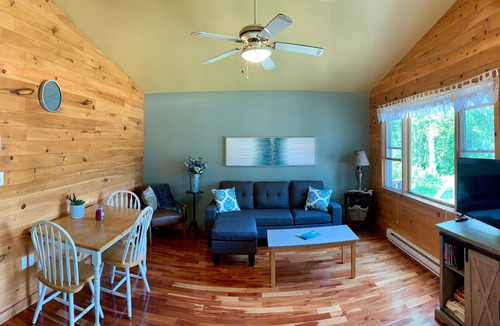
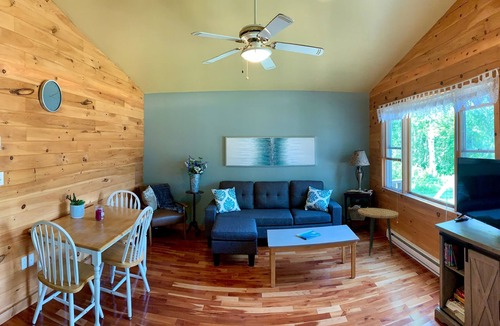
+ side table [357,207,399,257]
